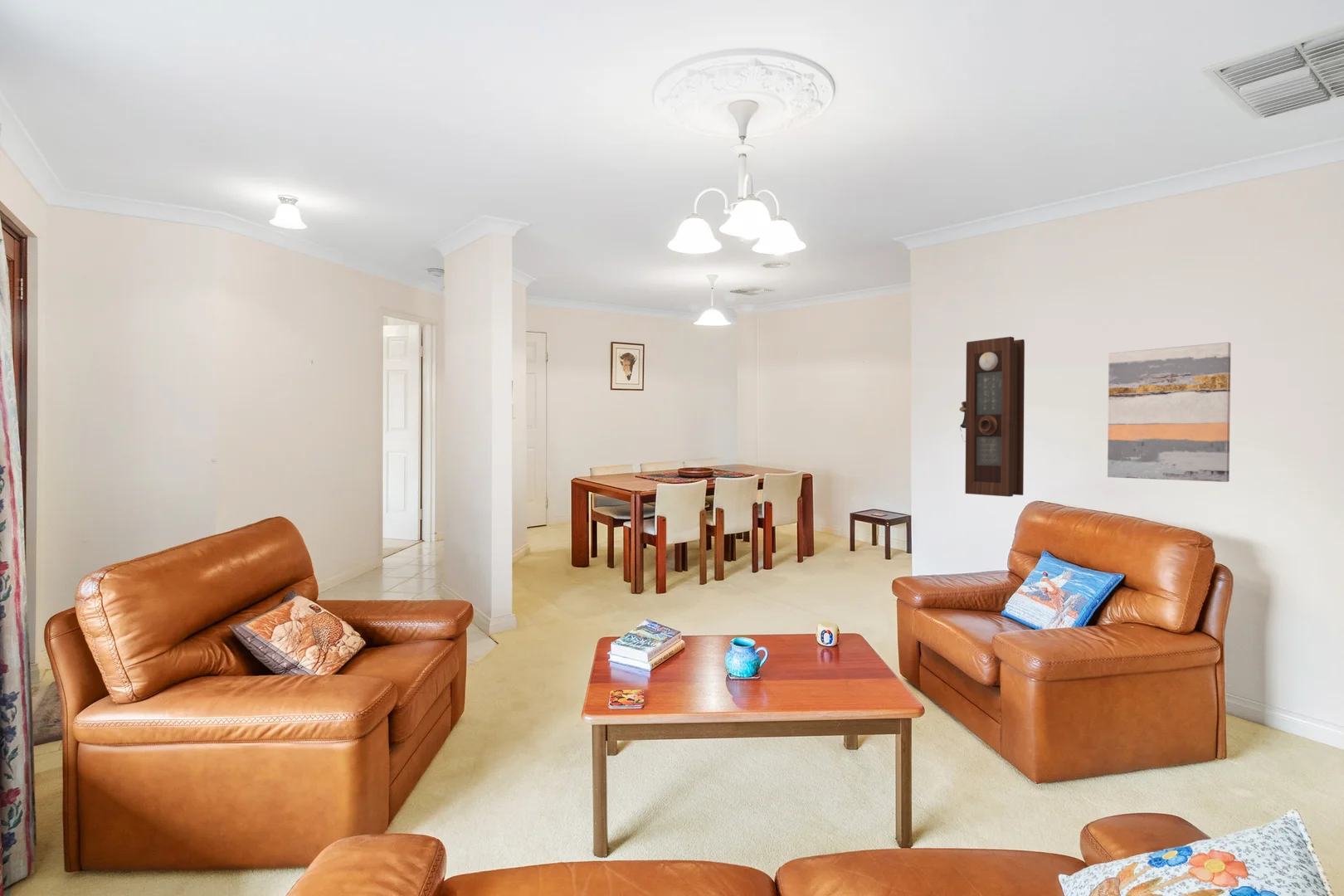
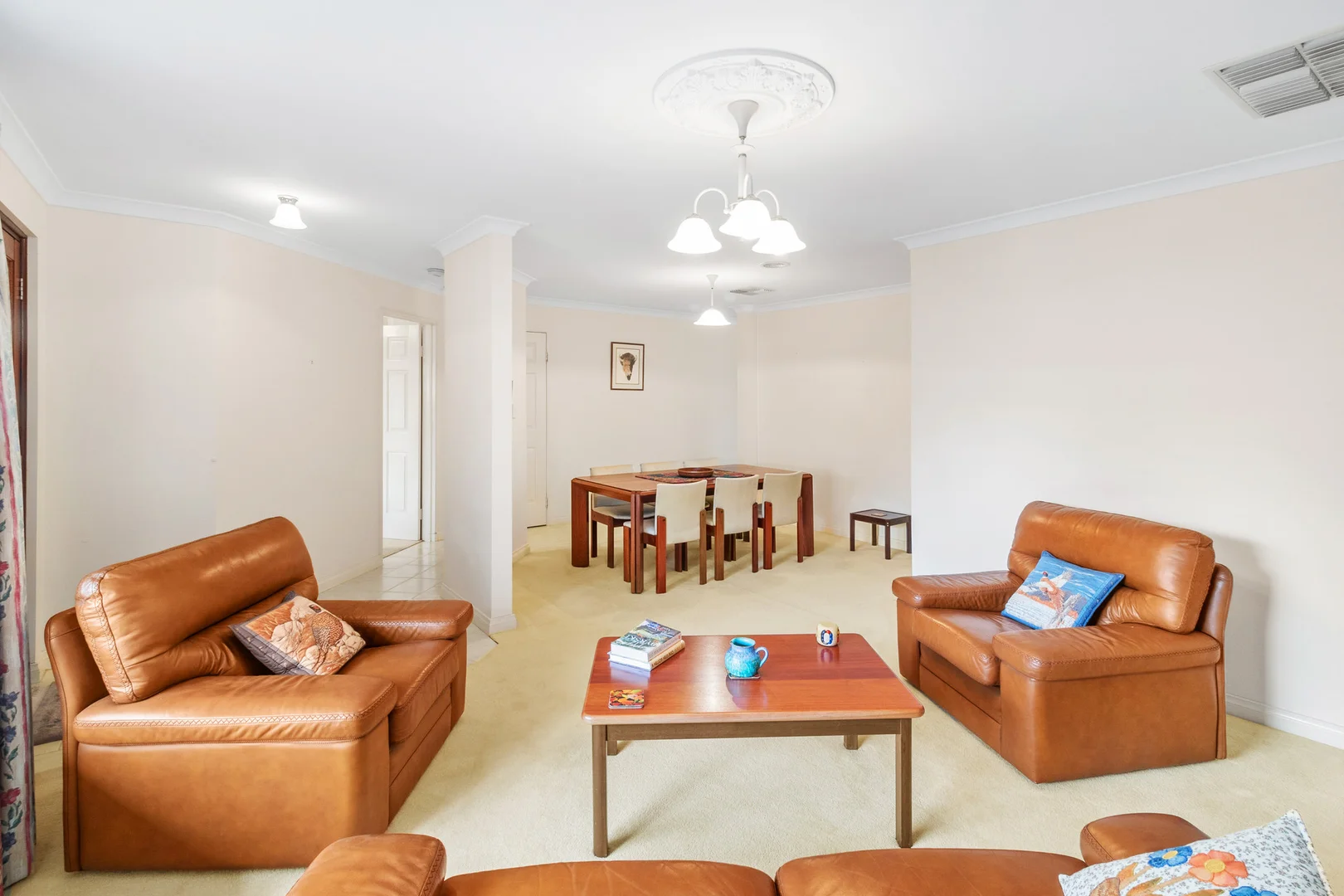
- pendulum clock [959,336,1025,498]
- wall art [1107,342,1232,483]
